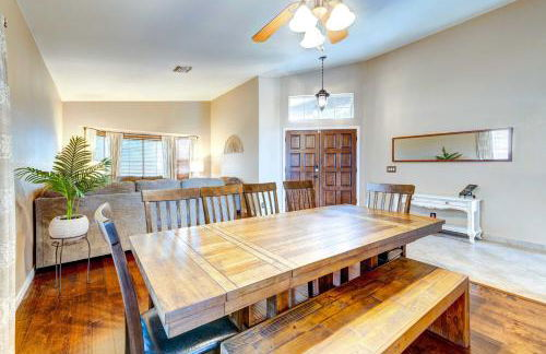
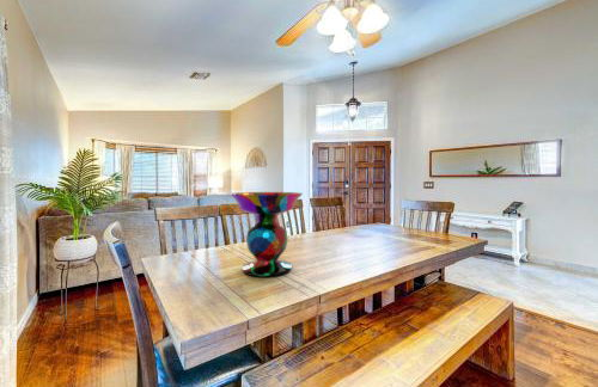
+ decorative bowl [228,191,304,278]
